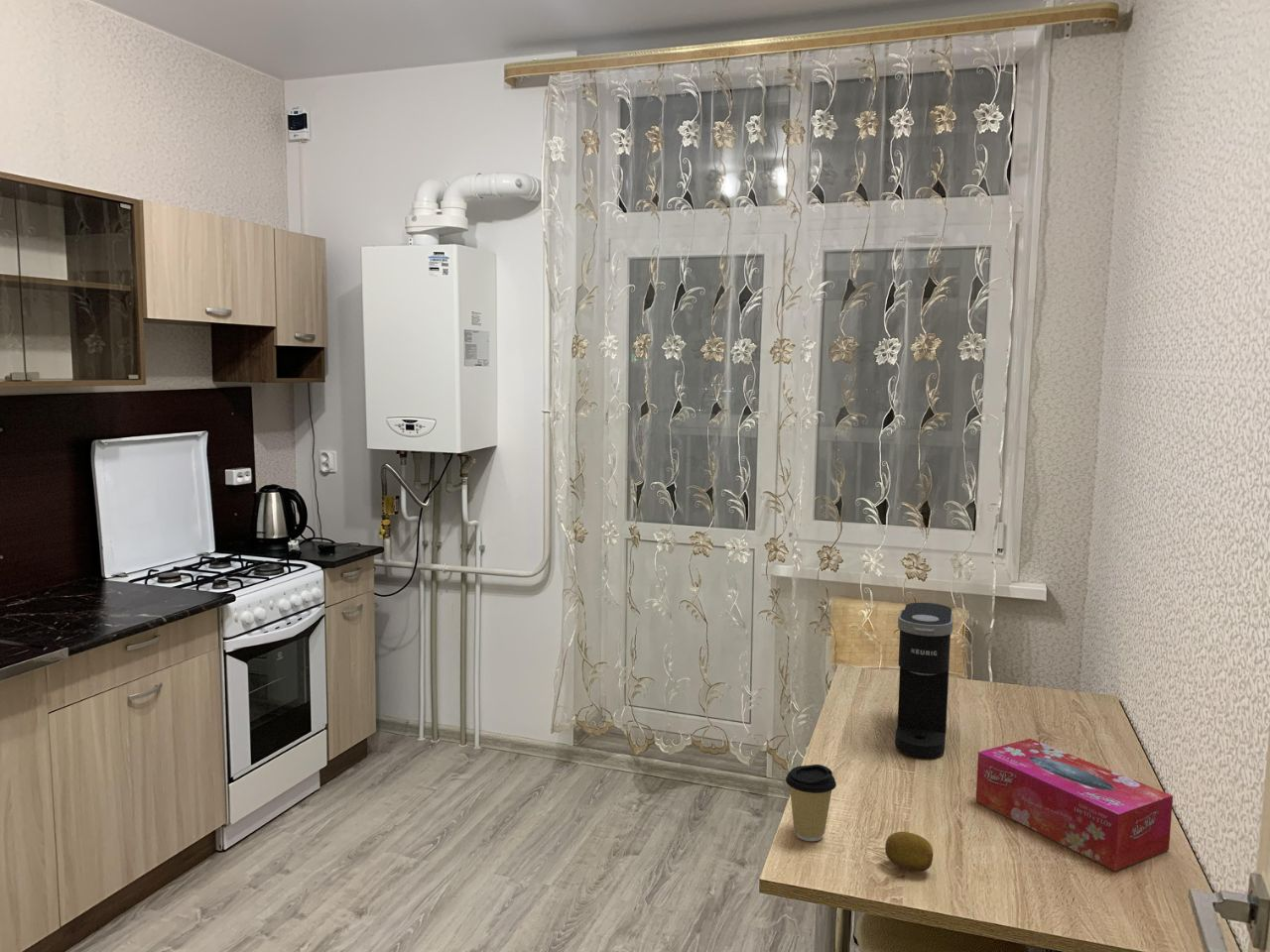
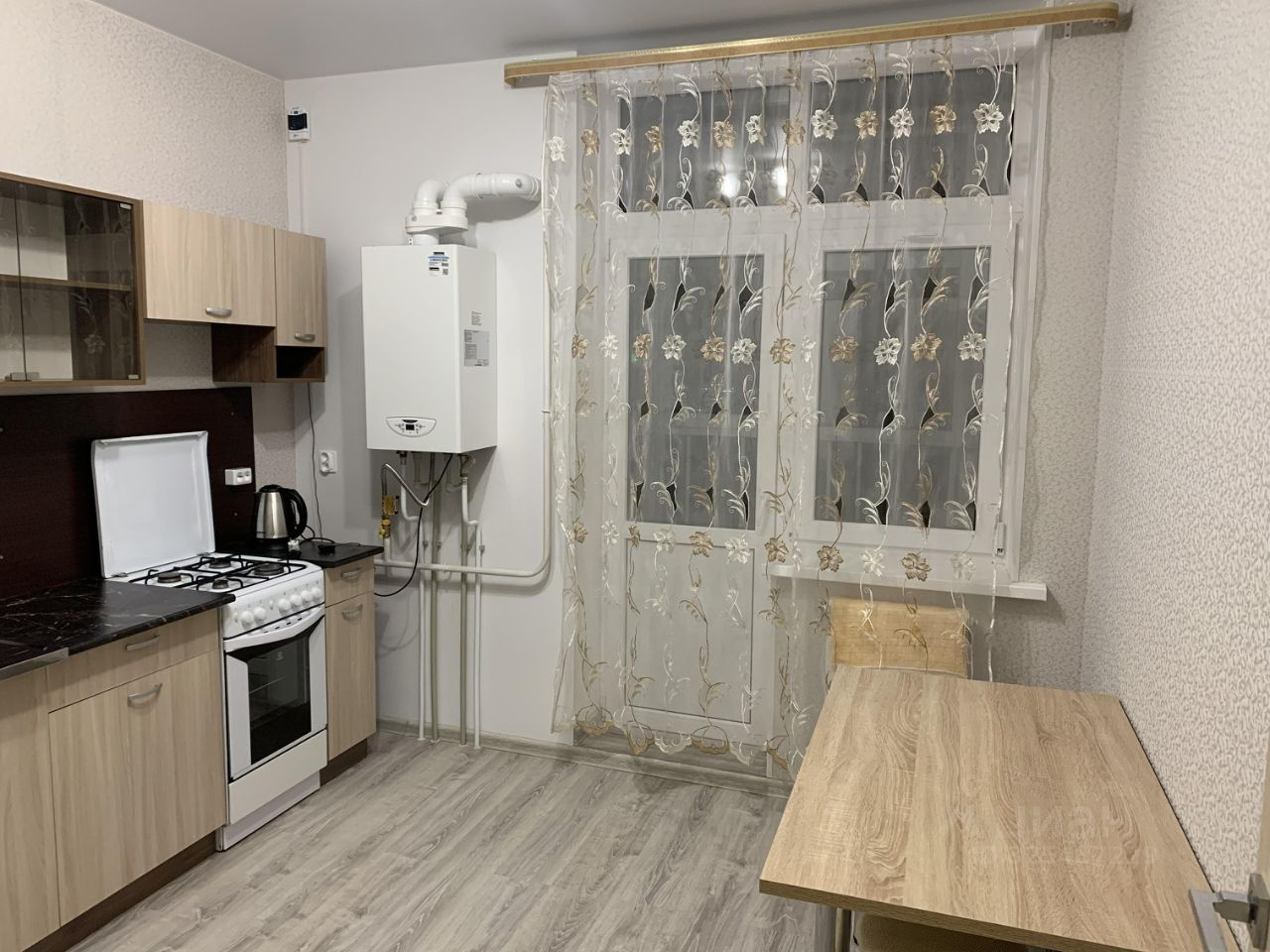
- coffee cup [785,764,837,842]
- tissue box [974,738,1174,872]
- fruit [884,831,934,873]
- coffee maker [894,602,954,759]
